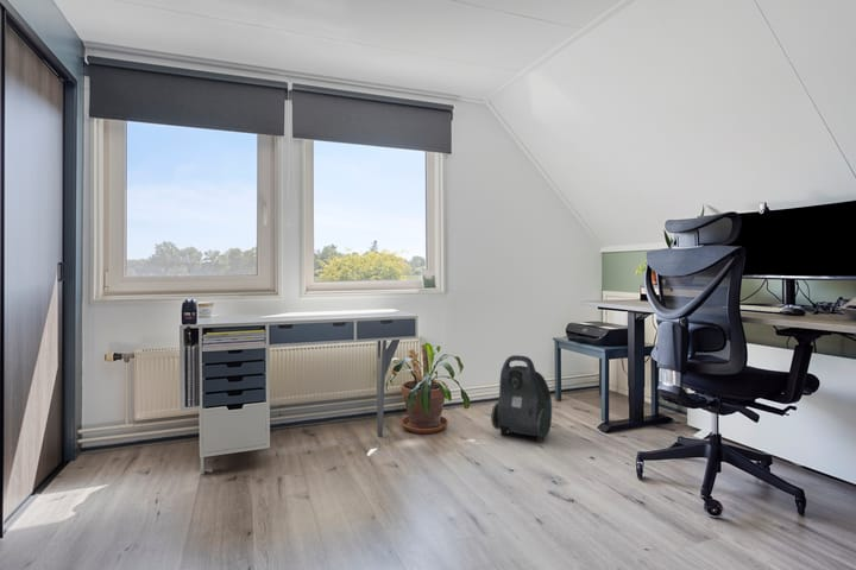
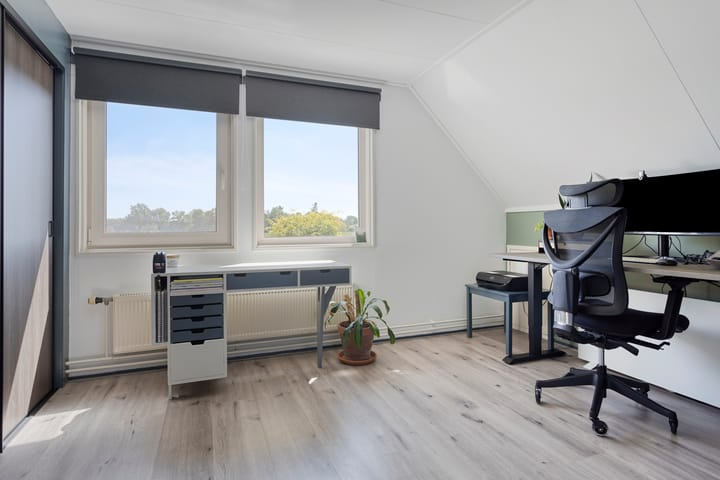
- vacuum cleaner [490,354,553,443]
